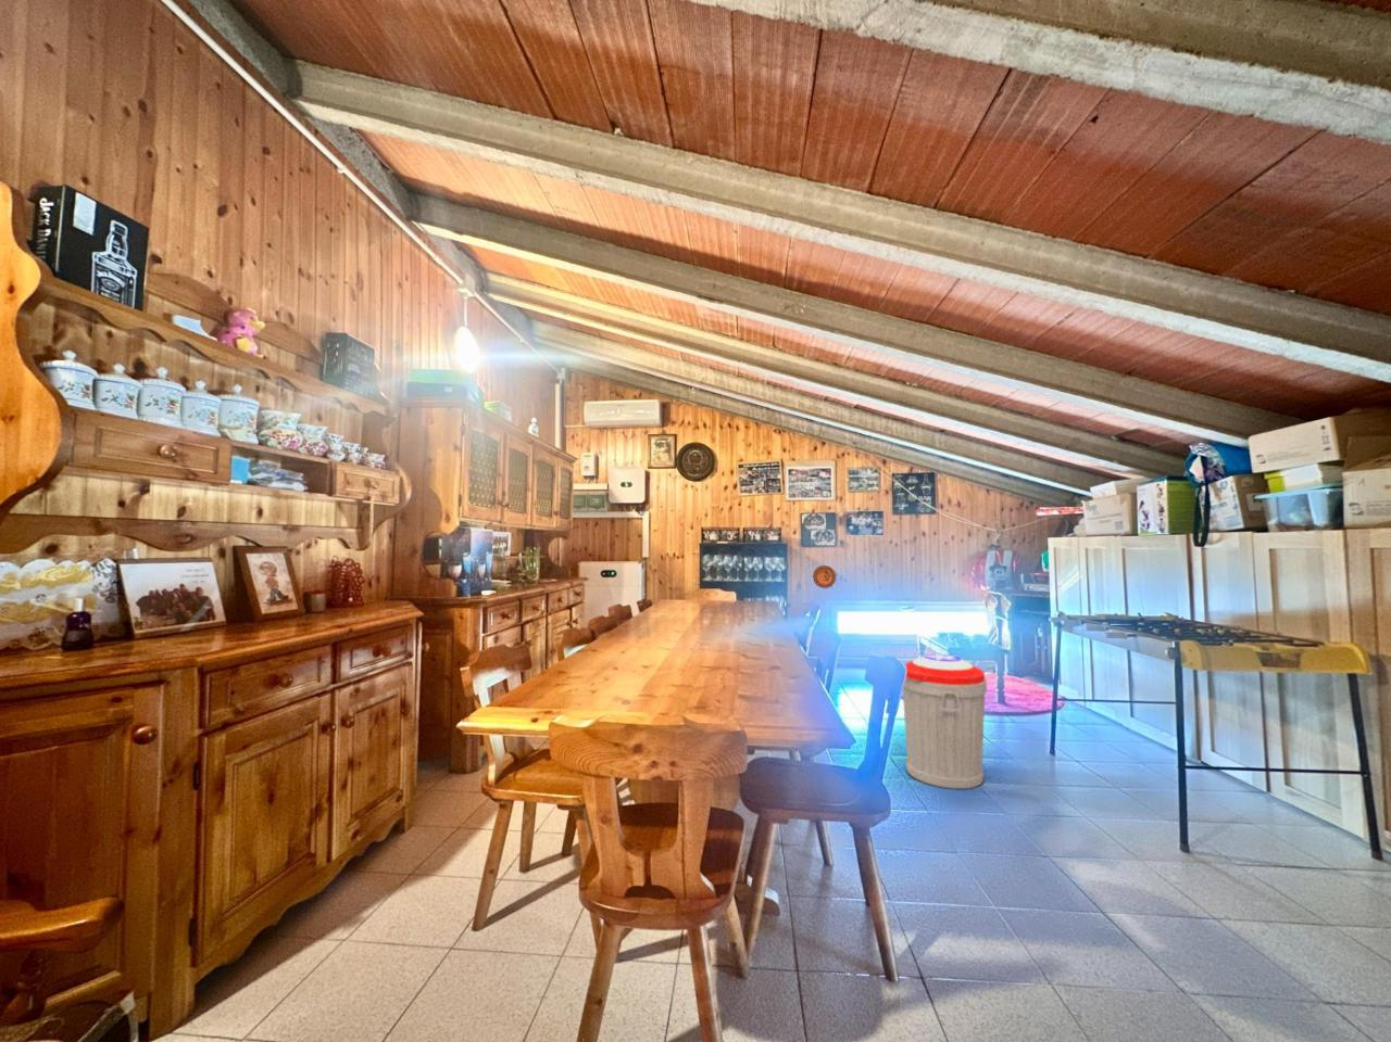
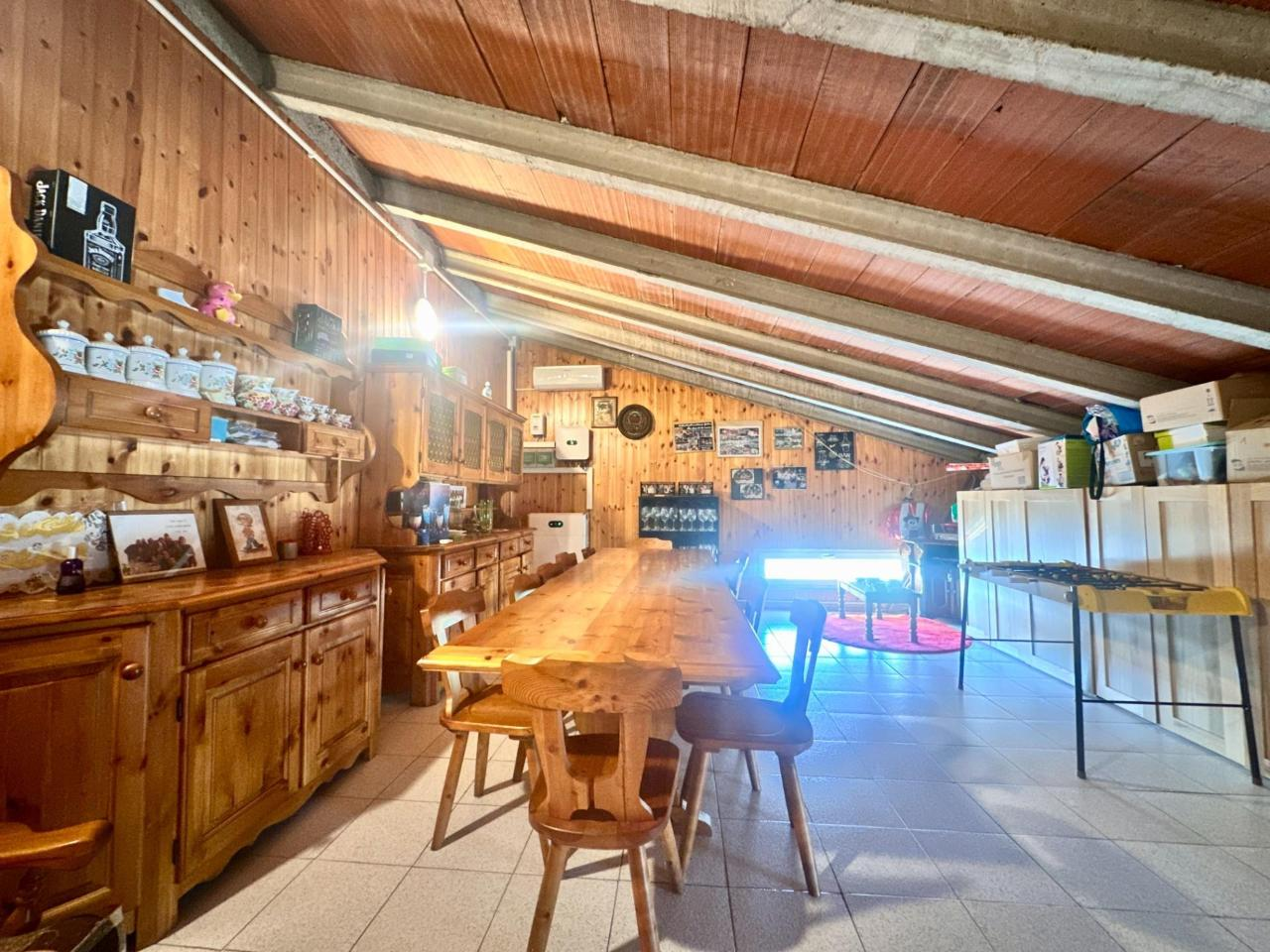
- trash can [903,653,988,790]
- decorative plate [812,565,837,589]
